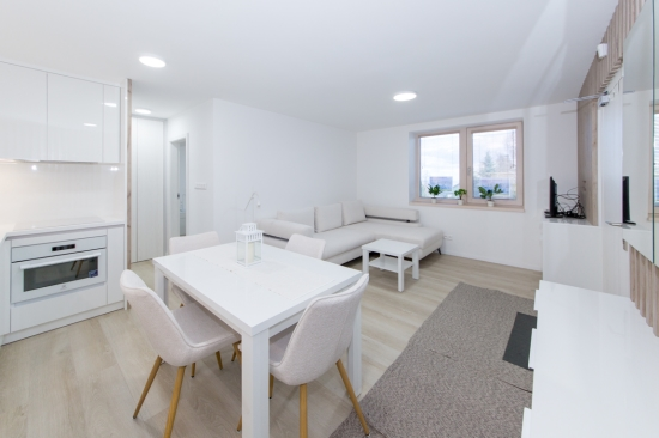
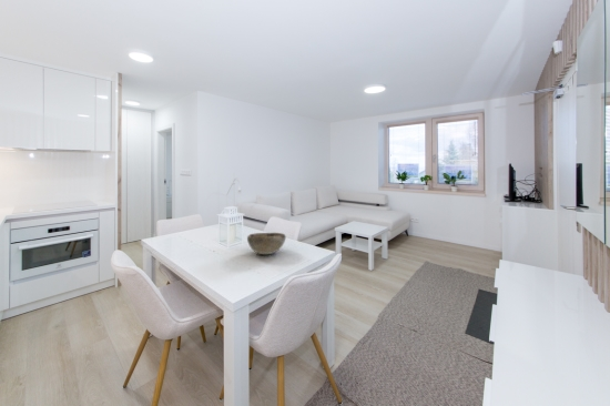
+ decorative bowl [246,232,286,255]
